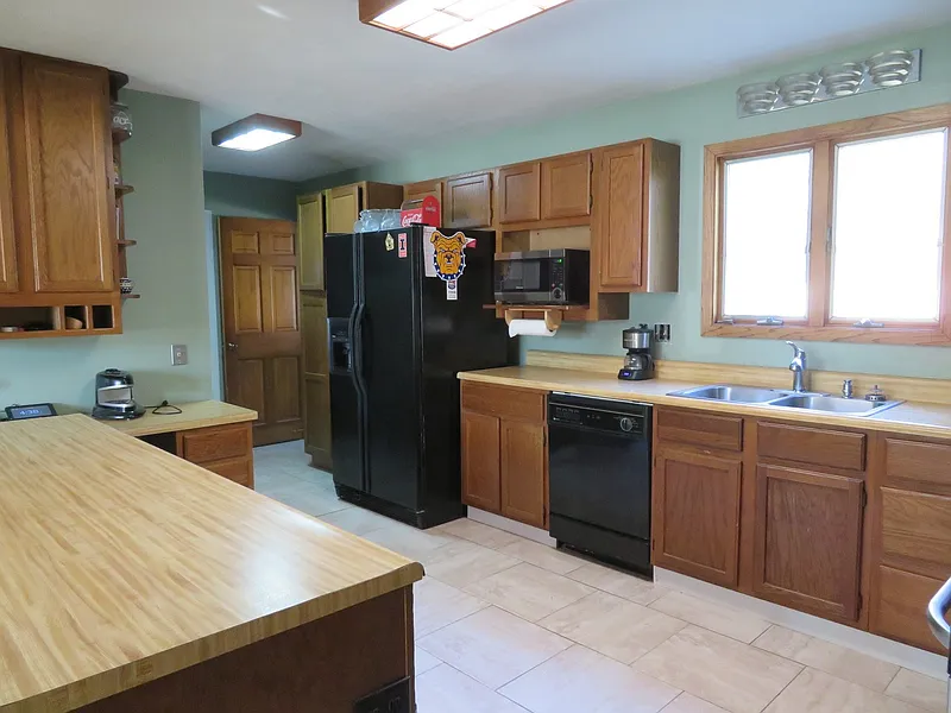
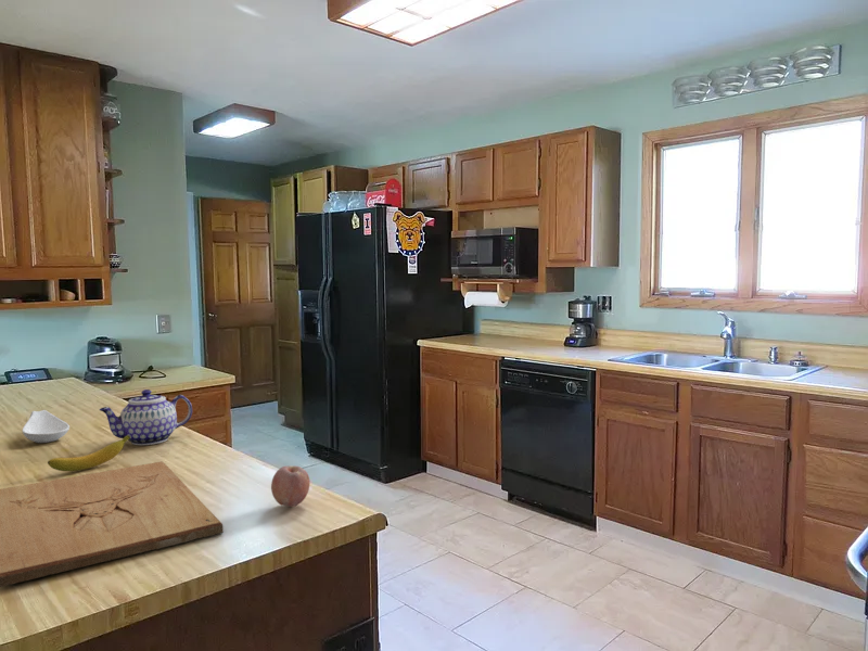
+ spoon rest [22,409,71,444]
+ banana [47,435,130,472]
+ teapot [99,388,193,446]
+ cutting board [0,460,225,588]
+ fruit [270,464,311,508]
